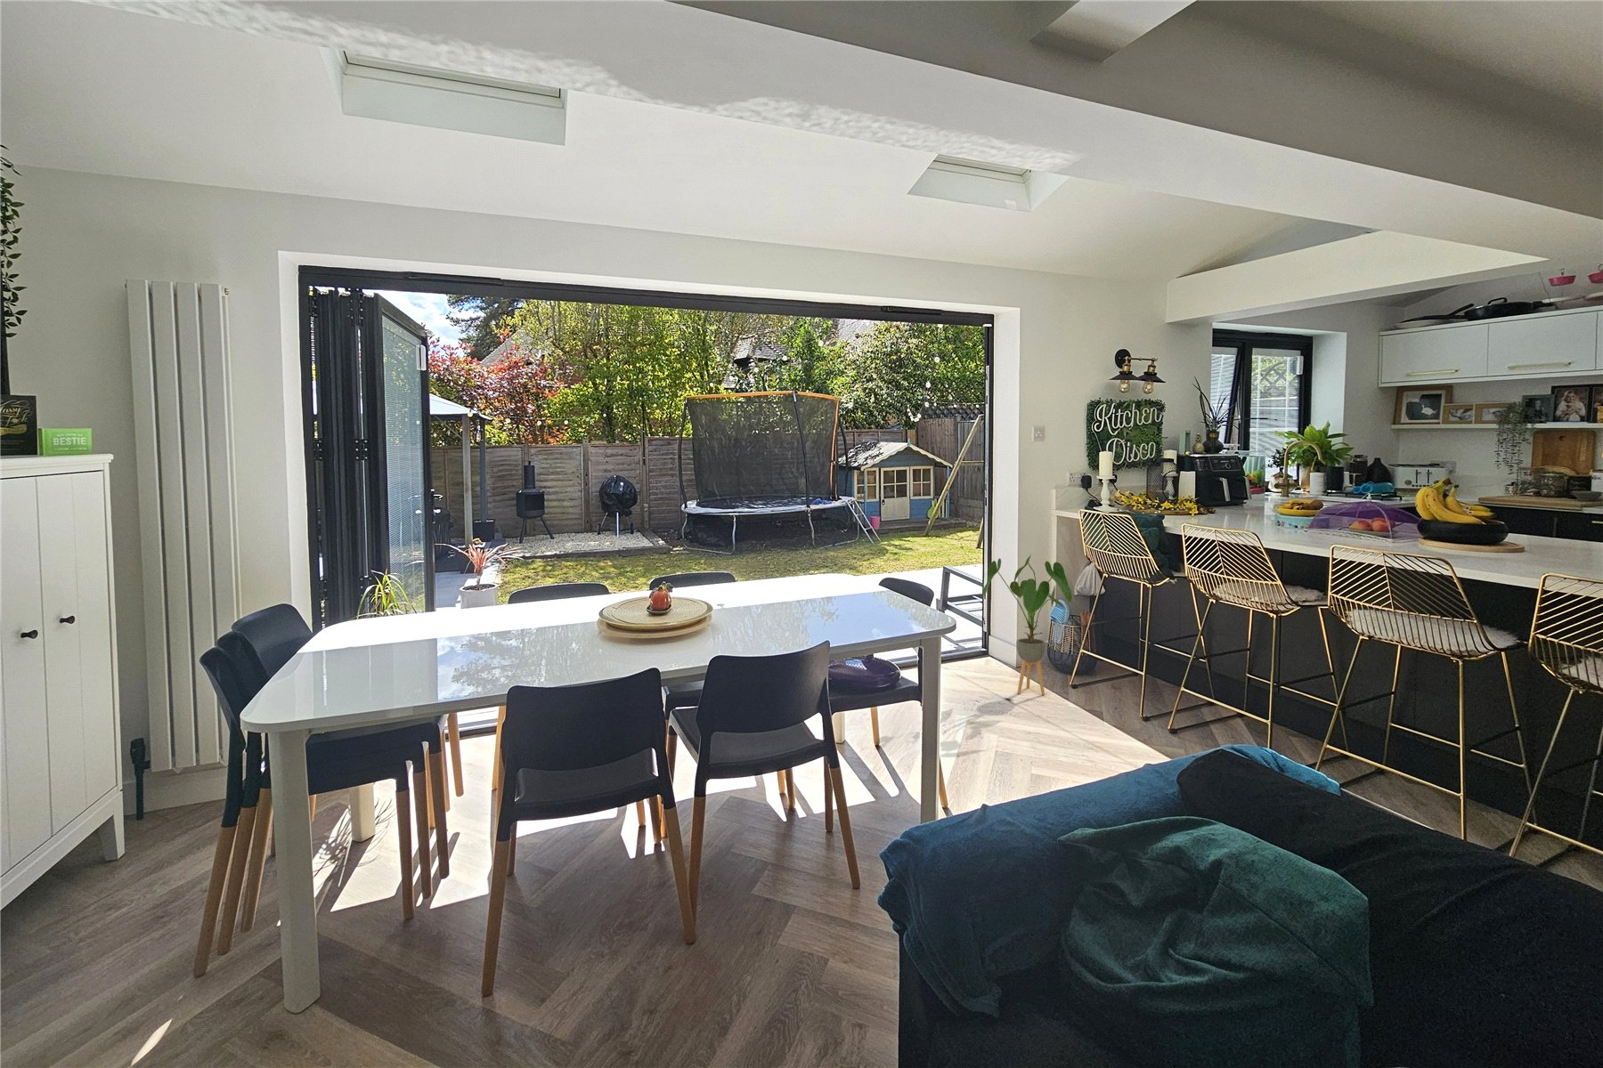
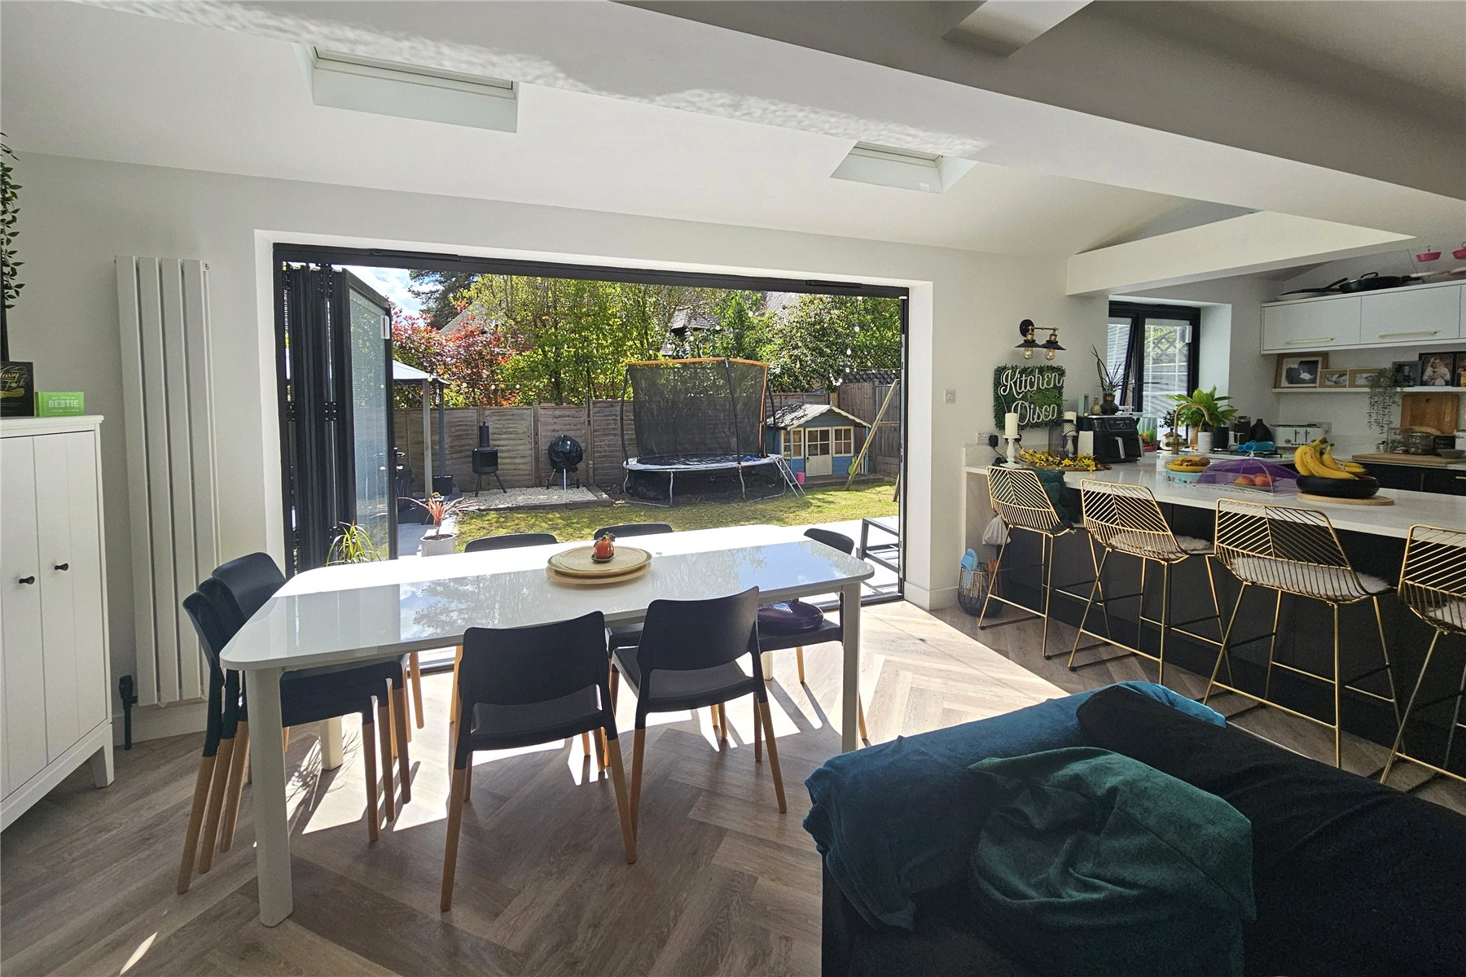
- house plant [982,553,1073,696]
